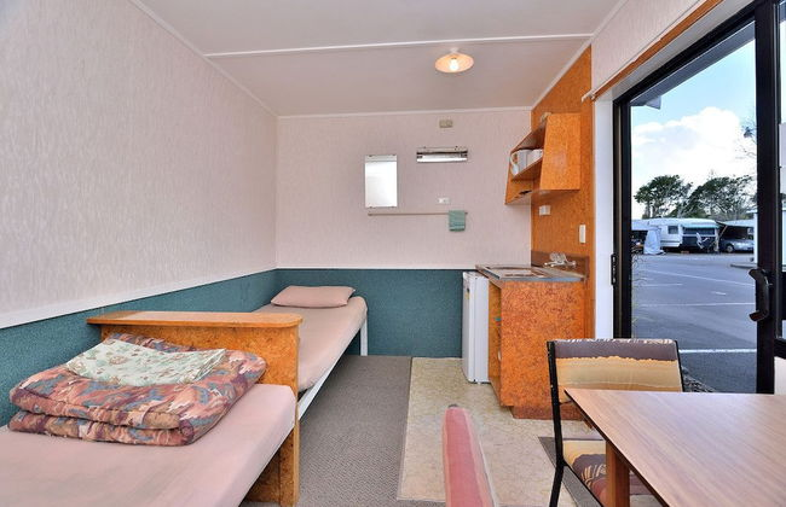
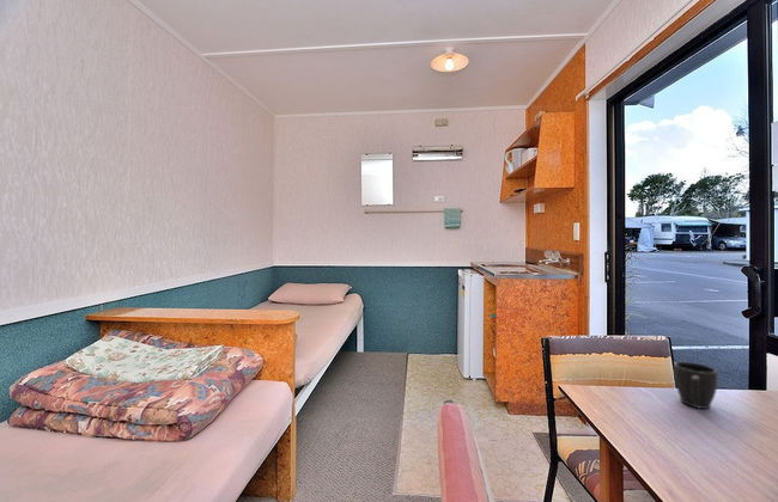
+ mug [673,361,718,410]
